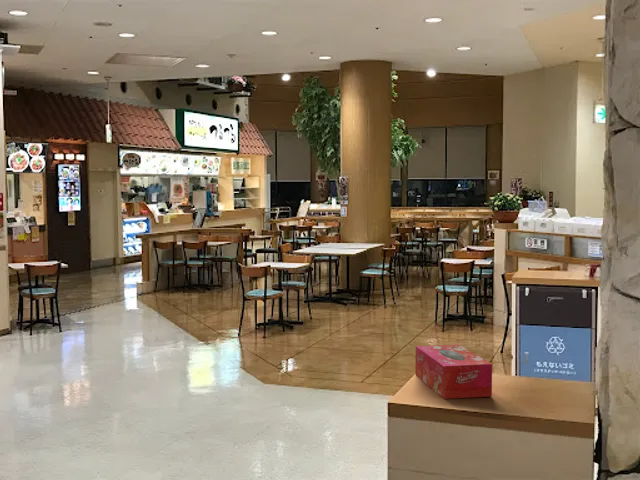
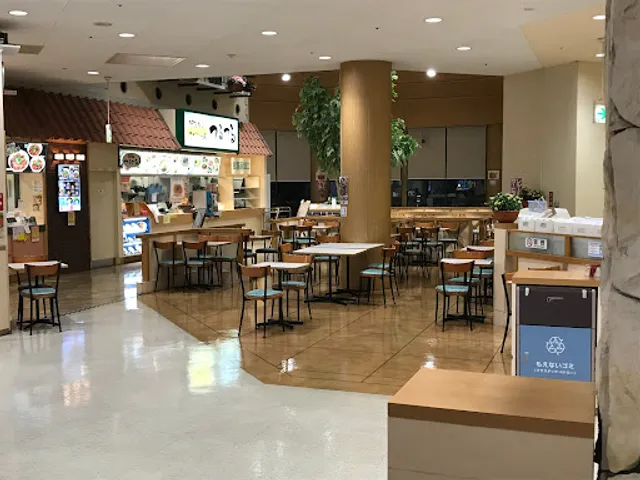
- tissue box [414,344,493,400]
